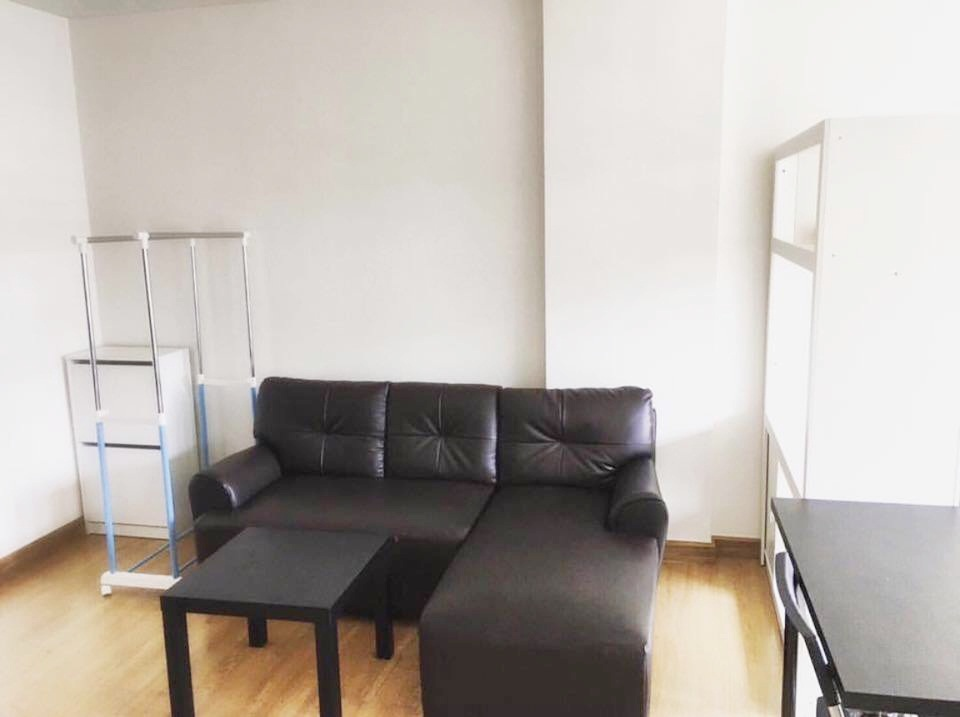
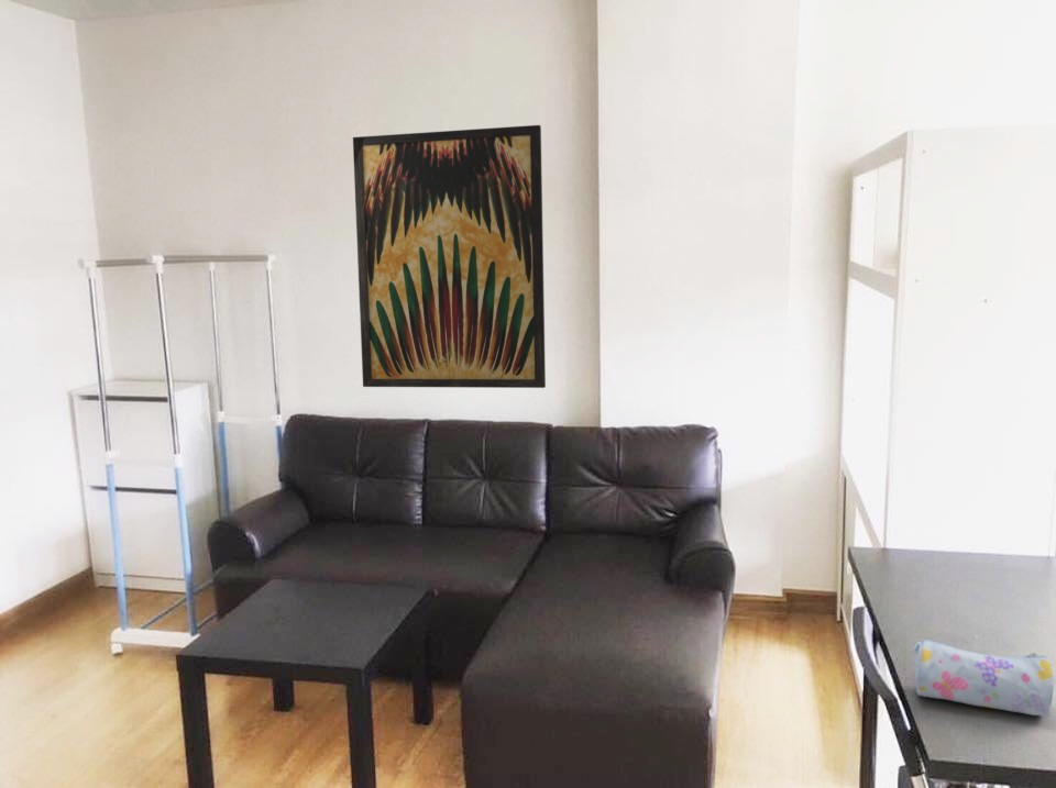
+ wall art [352,124,547,389]
+ pencil case [912,639,1055,718]
